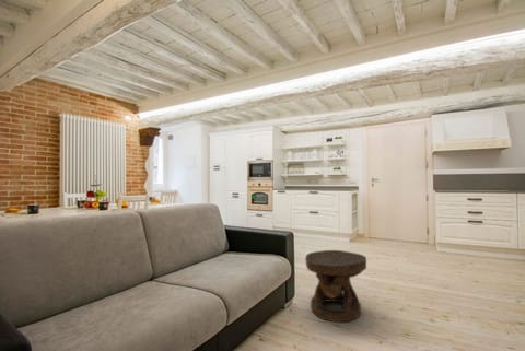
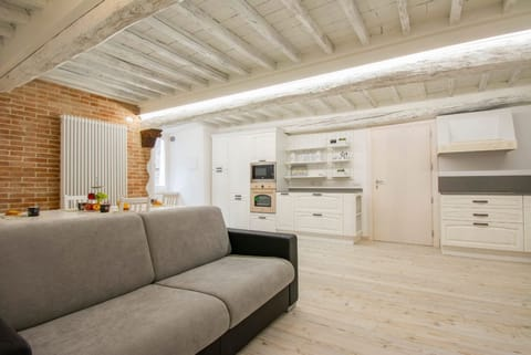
- side table [304,249,368,323]
